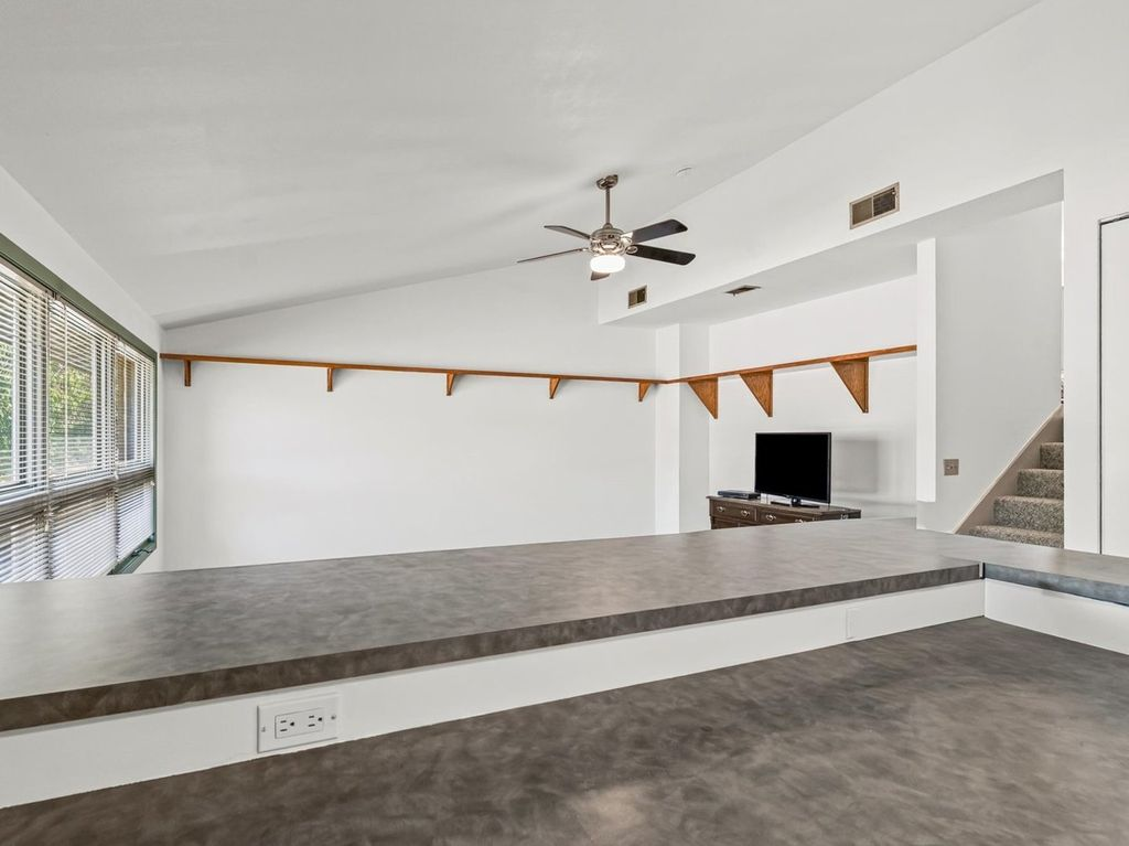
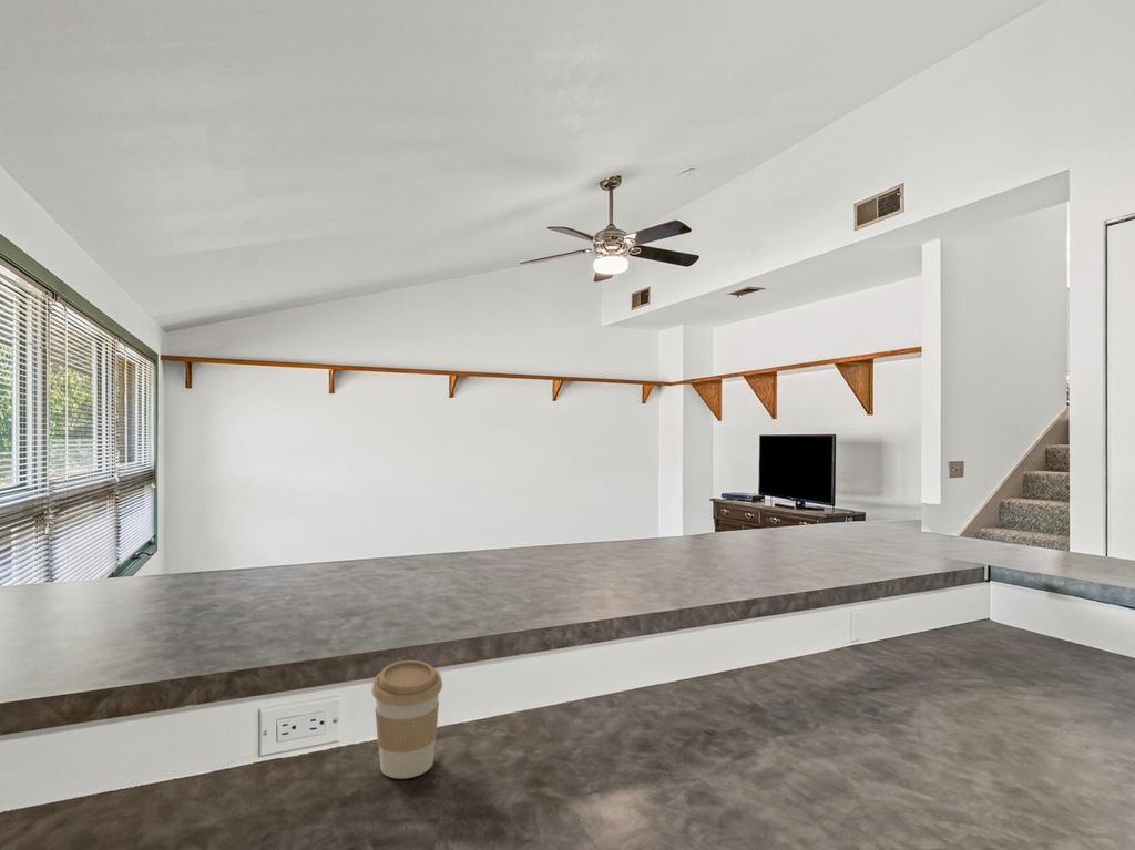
+ coffee cup [370,659,443,780]
